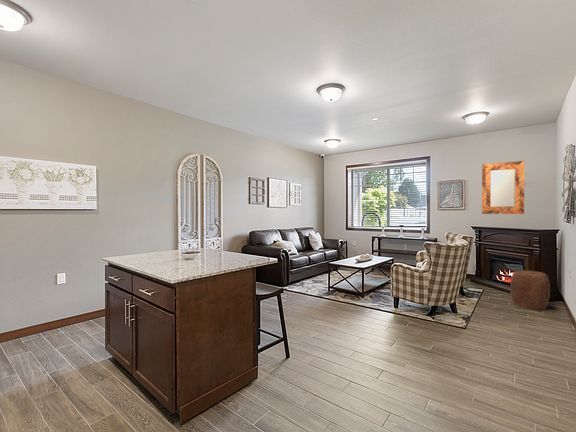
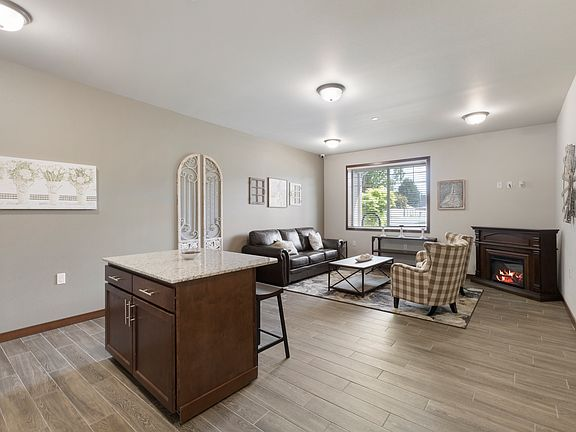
- stool [510,269,551,310]
- home mirror [481,160,525,215]
